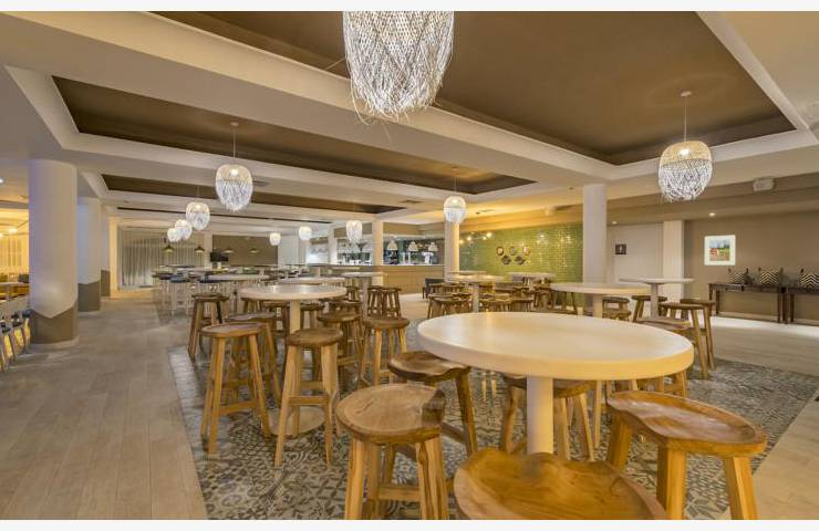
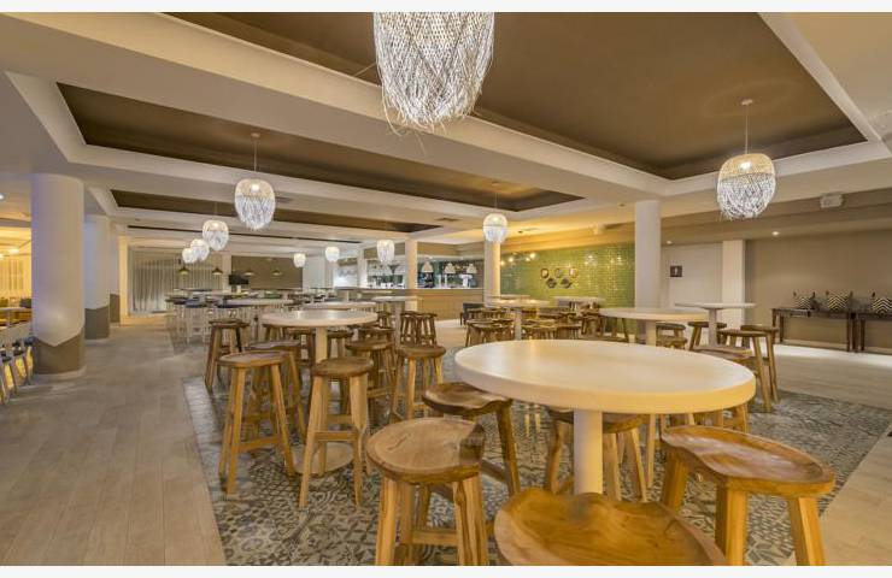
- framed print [704,235,736,267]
